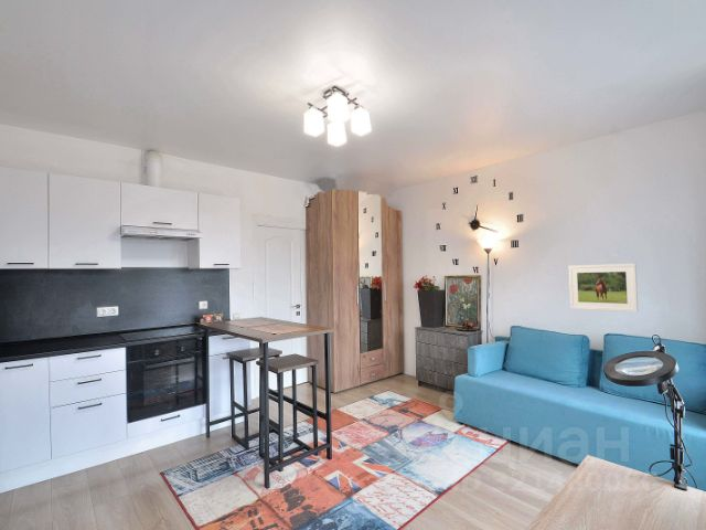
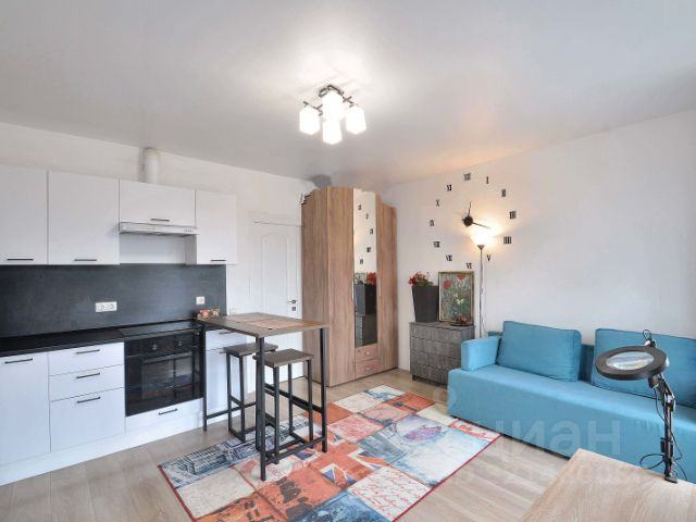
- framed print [567,263,639,314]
